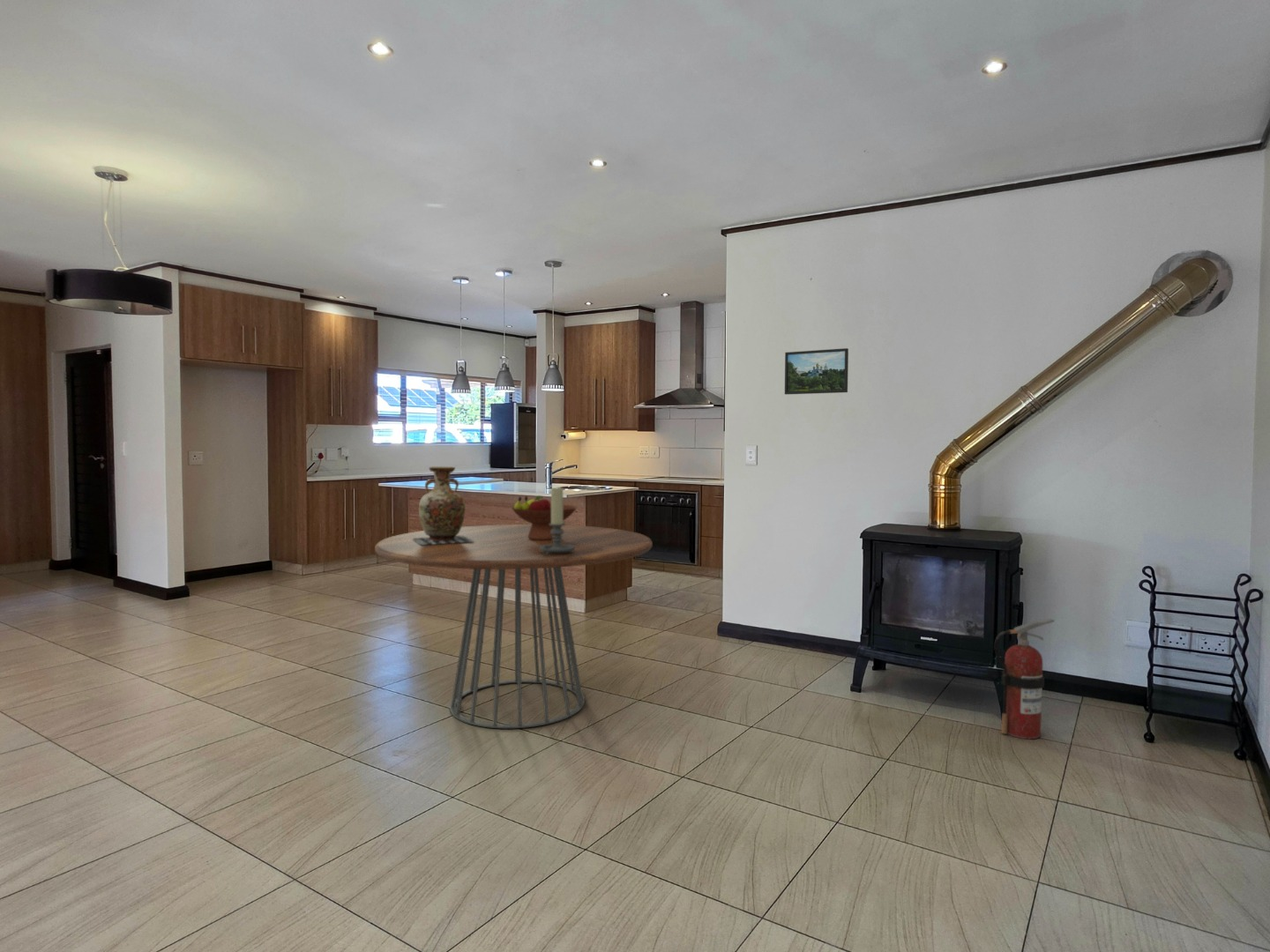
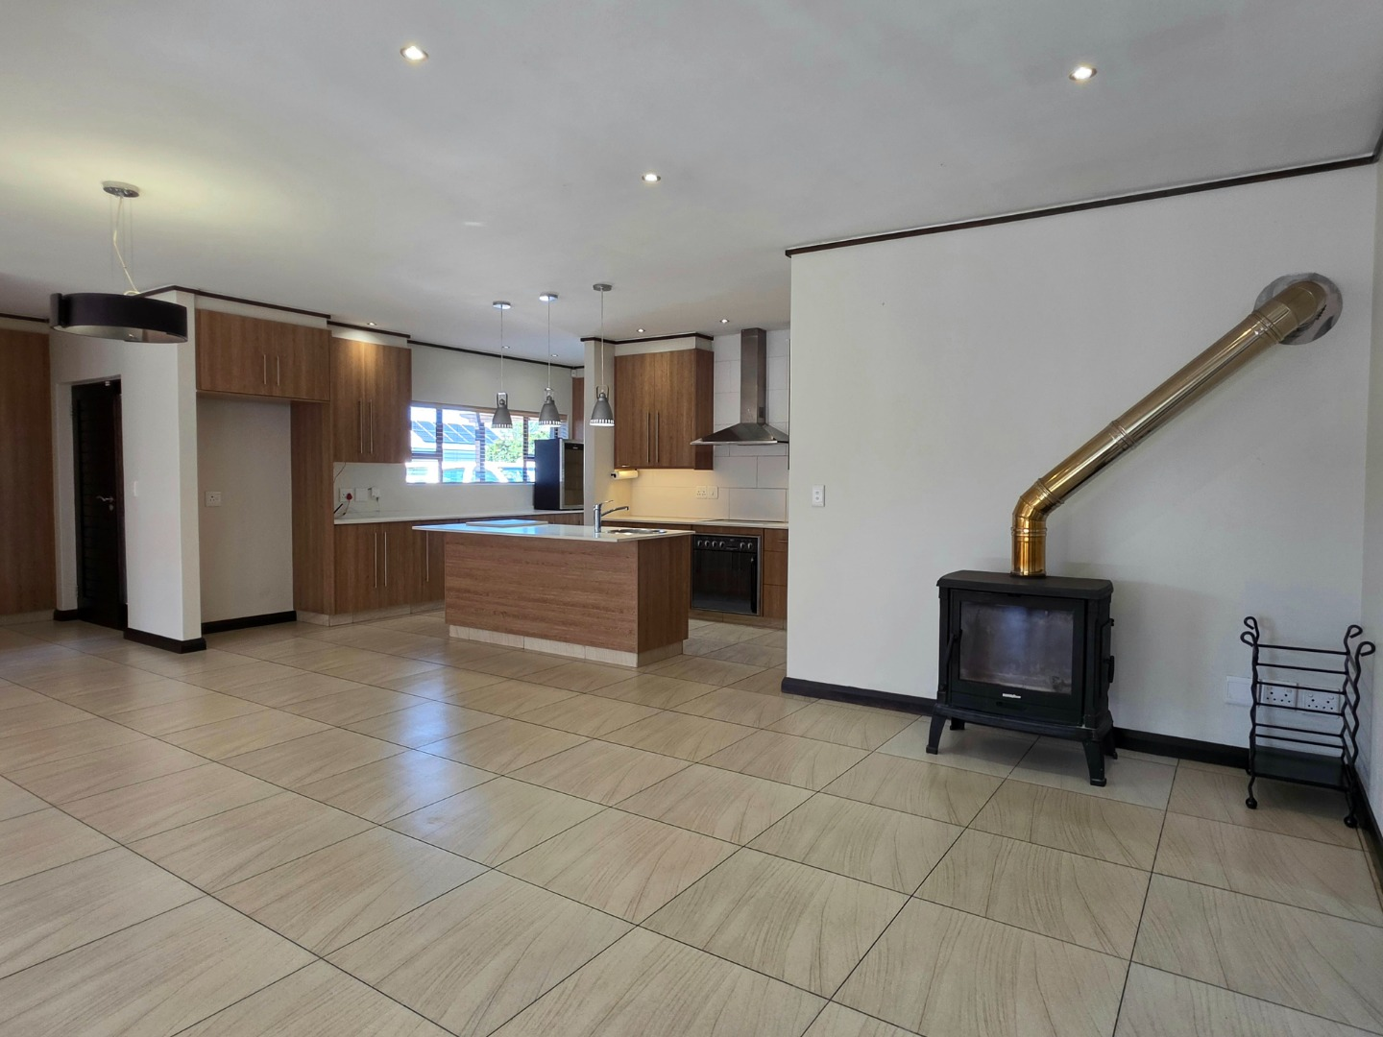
- candle holder [540,486,575,555]
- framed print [784,347,849,395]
- dining table [374,524,654,729]
- fruit bowl [511,495,579,540]
- fire extinguisher [993,618,1056,740]
- vase [414,465,473,545]
